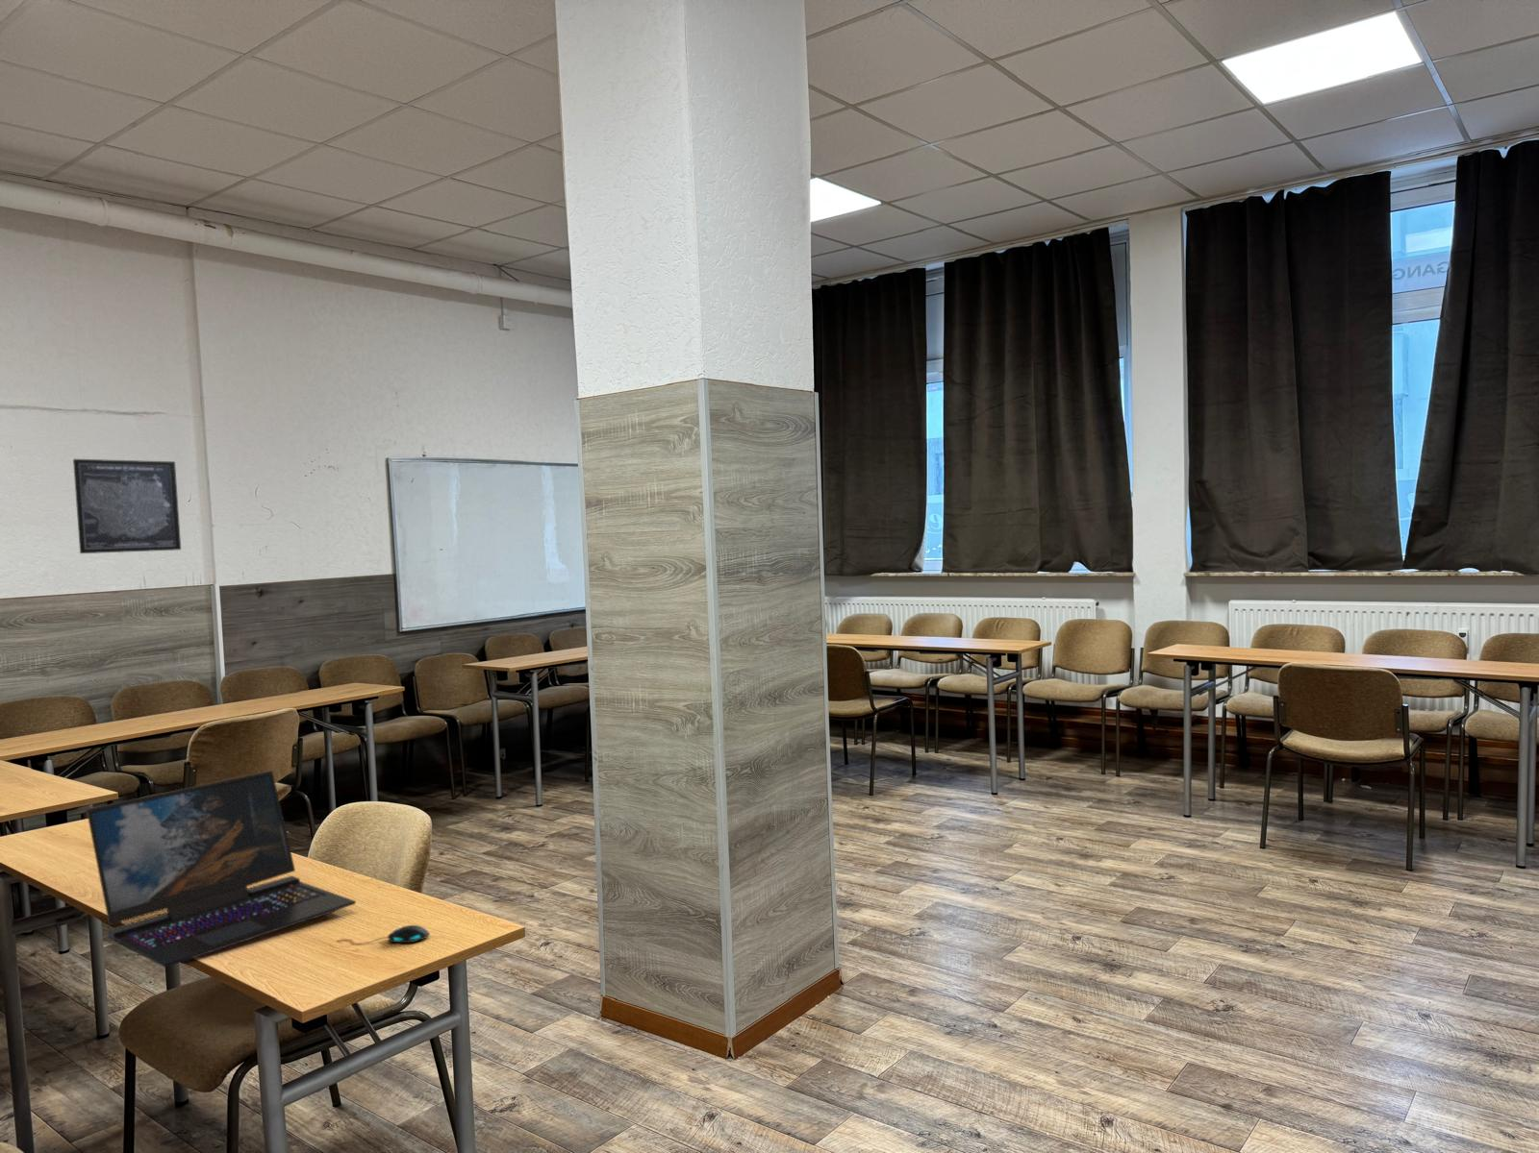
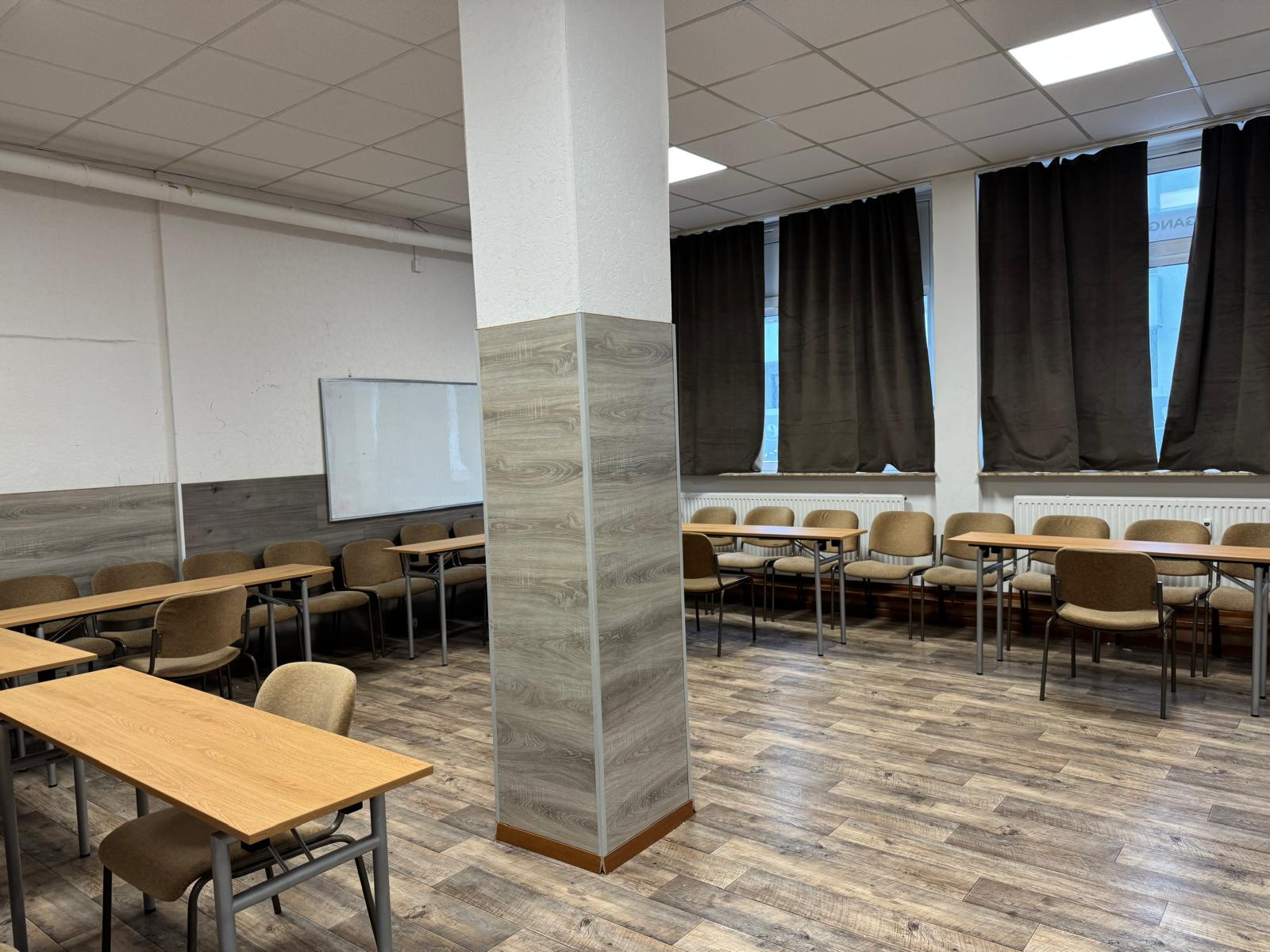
- mouse [337,924,431,945]
- laptop [86,769,356,969]
- wall art [73,458,182,555]
